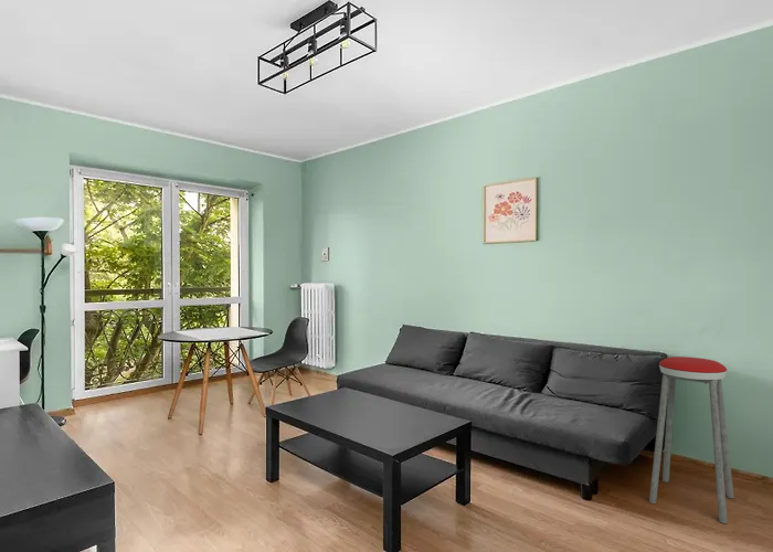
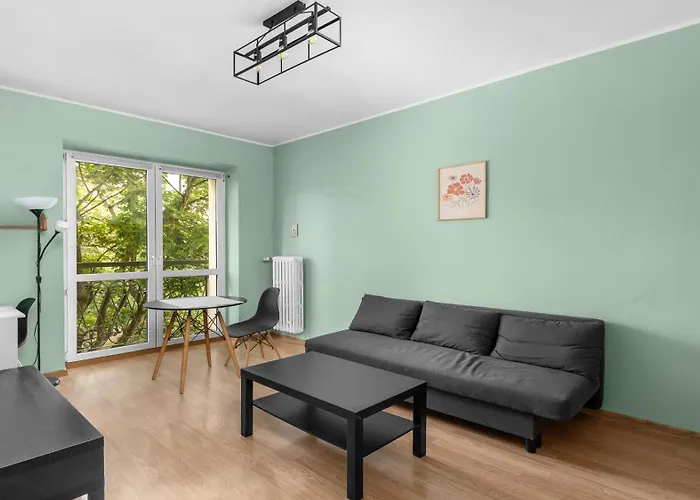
- music stool [648,355,735,524]
